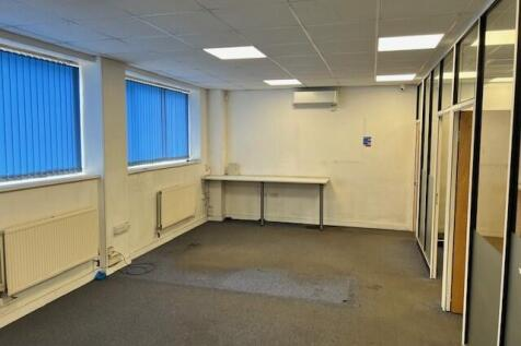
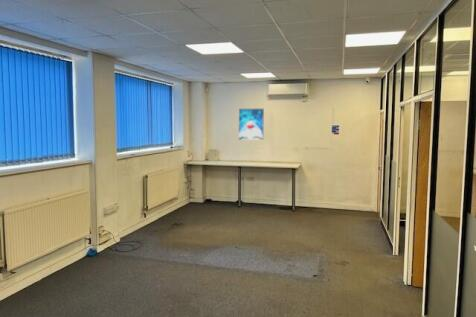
+ wall art [238,108,265,141]
